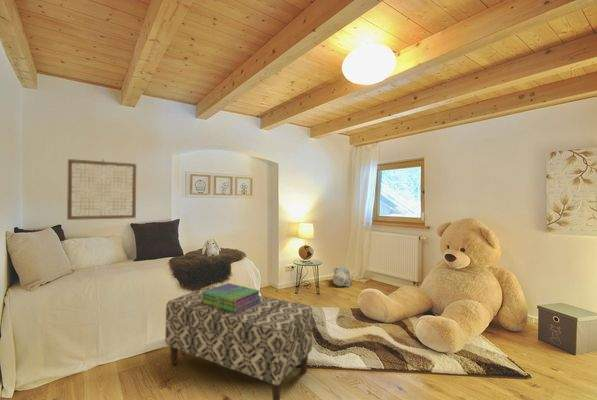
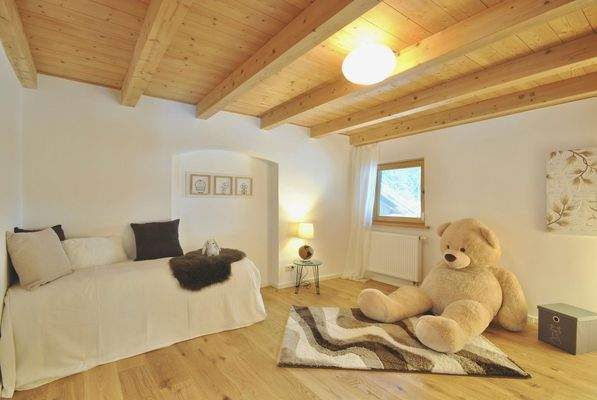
- plush toy [332,266,353,288]
- bench [164,285,314,400]
- stack of books [200,282,262,314]
- wall art [66,158,137,221]
